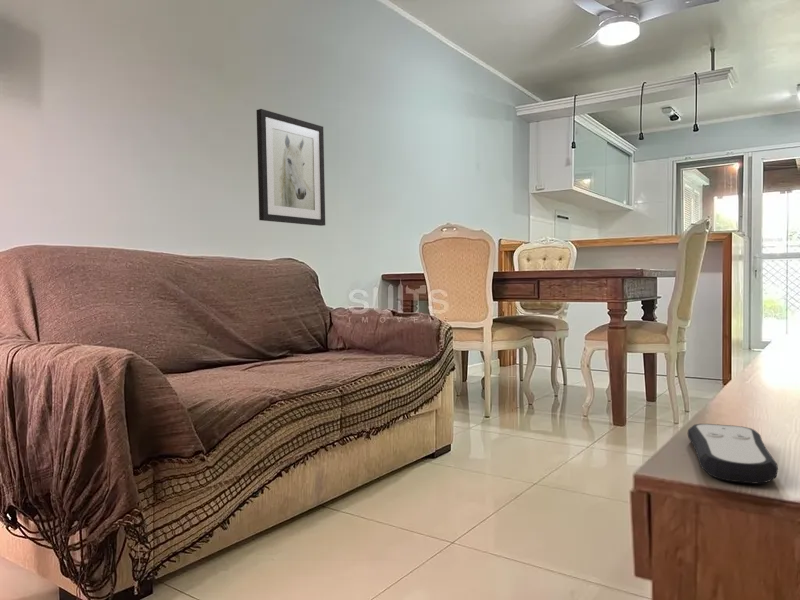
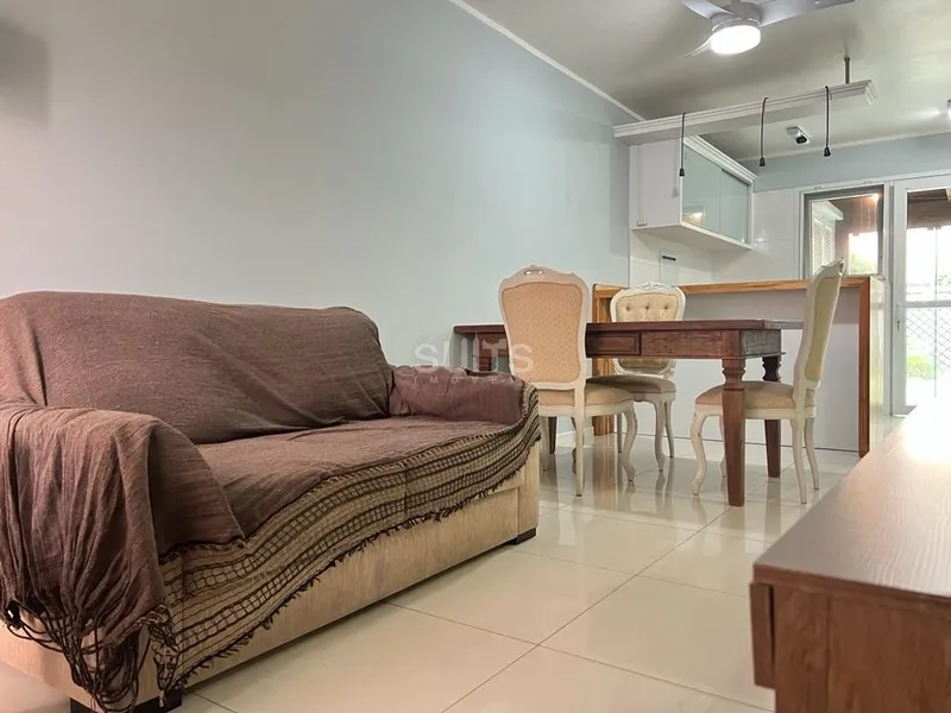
- wall art [255,108,326,227]
- remote control [687,423,779,485]
